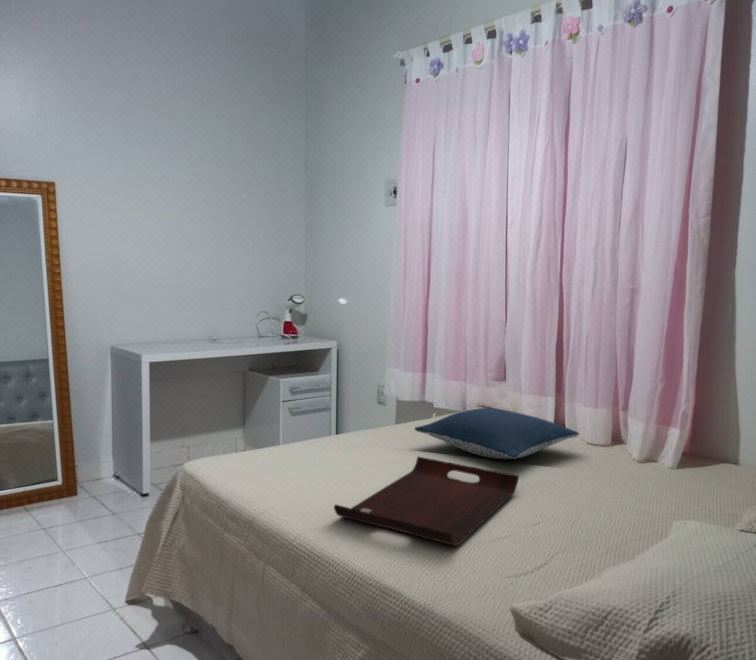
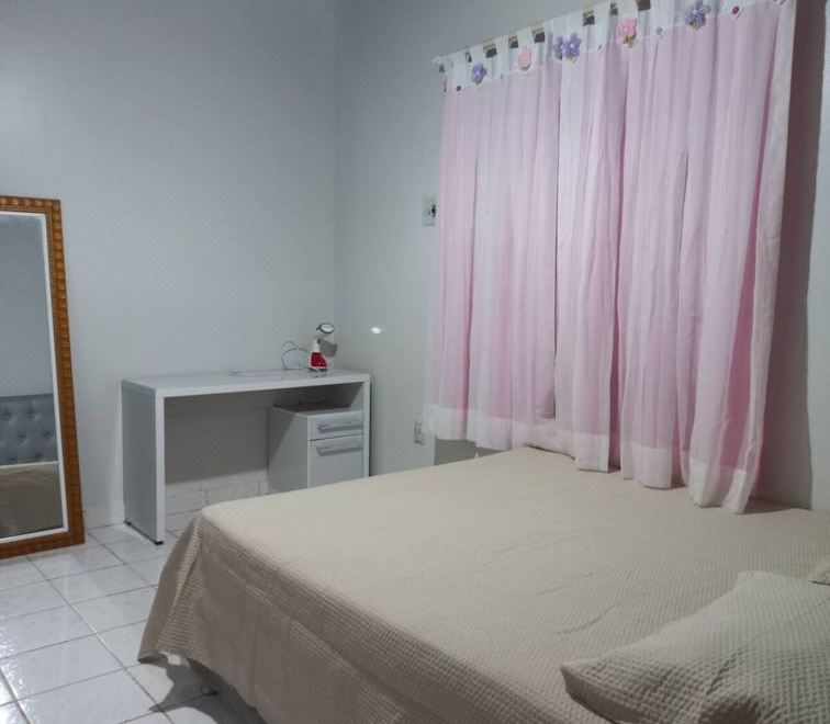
- serving tray [333,455,520,547]
- pillow [414,407,580,460]
